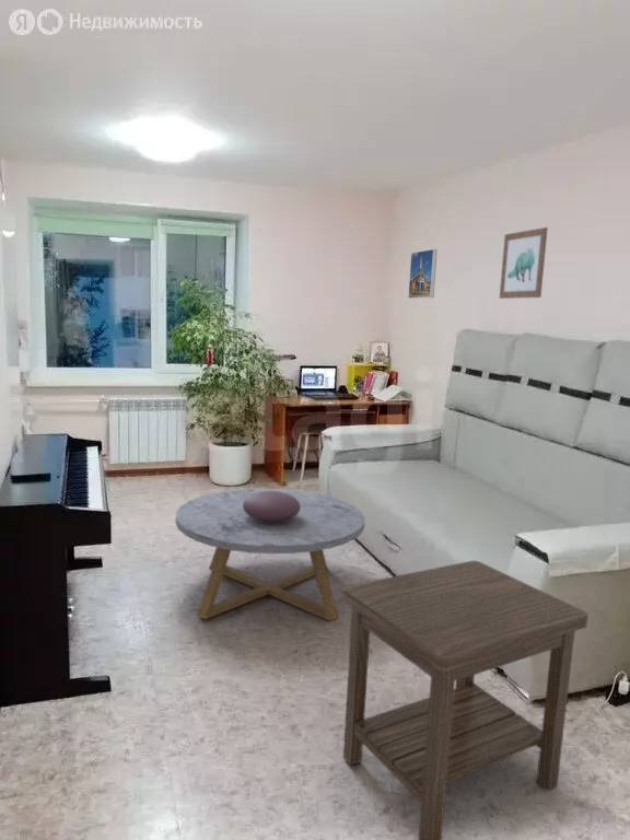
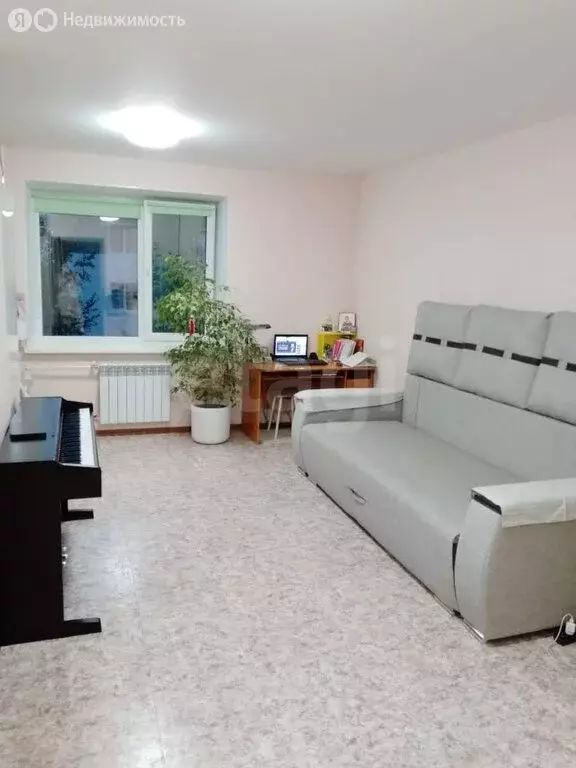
- decorative bowl [243,491,301,522]
- side table [341,560,590,840]
- wall art [499,226,549,300]
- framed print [407,248,439,300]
- coffee table [175,488,366,622]
